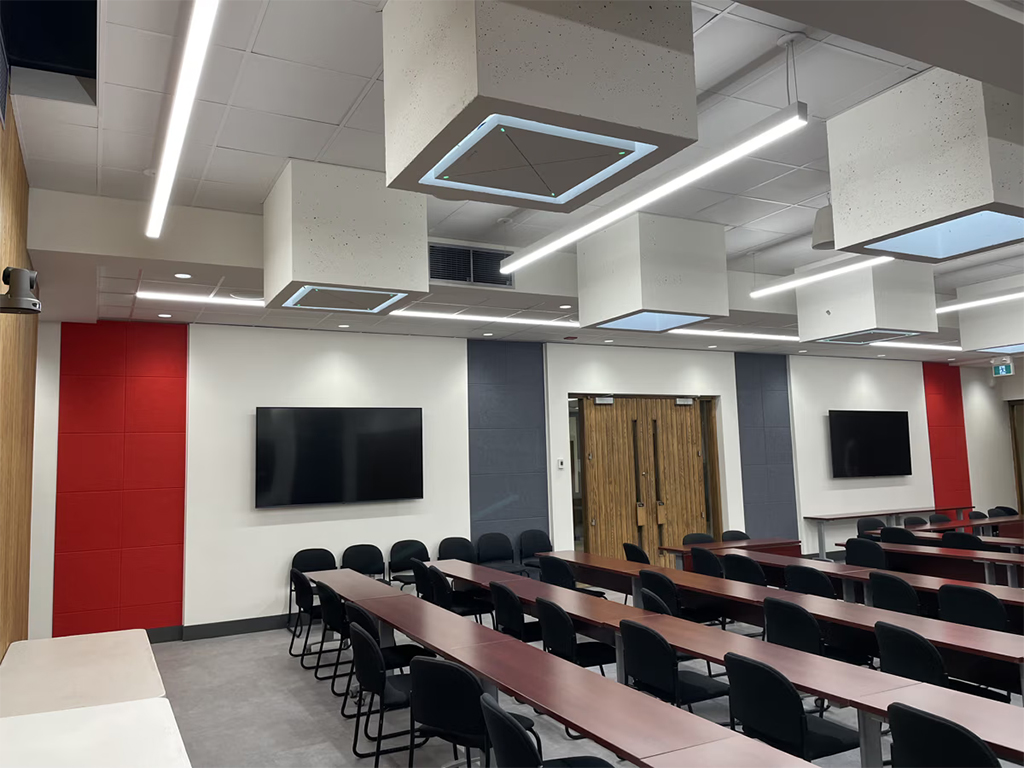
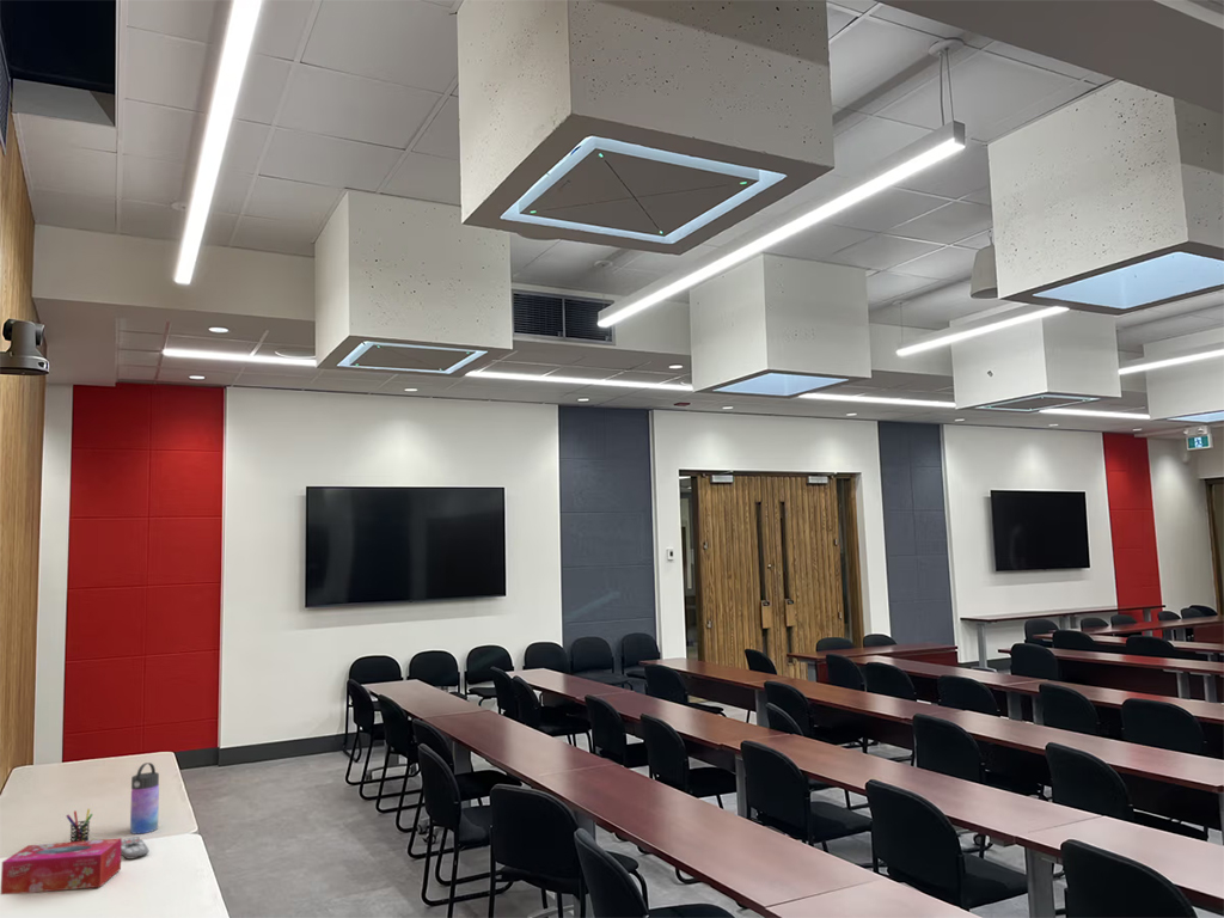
+ water bottle [129,761,160,836]
+ tissue box [0,837,123,895]
+ remote control [121,836,151,859]
+ pen holder [65,808,94,843]
